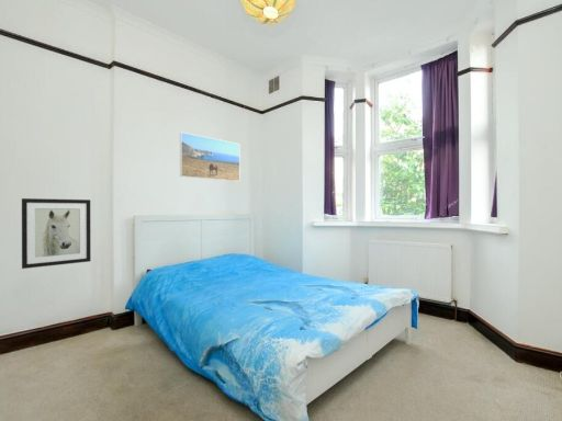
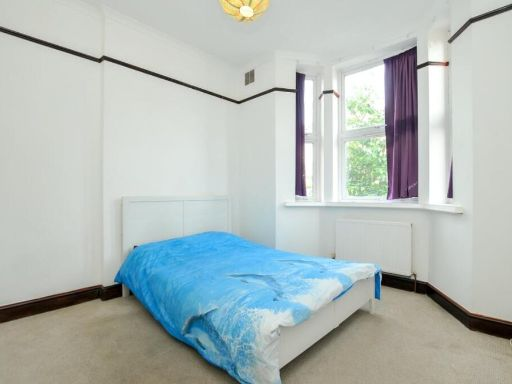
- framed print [179,132,240,182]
- wall art [21,197,92,270]
